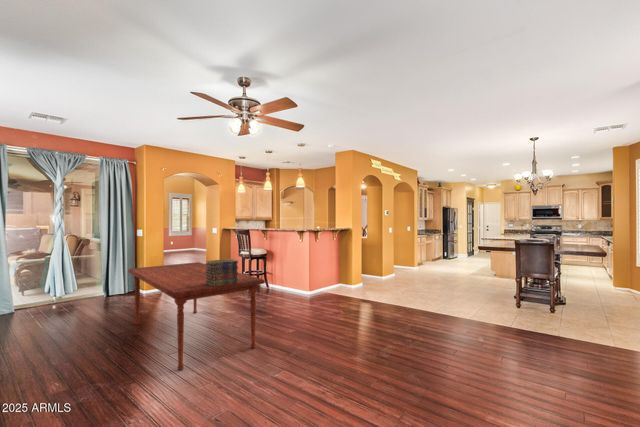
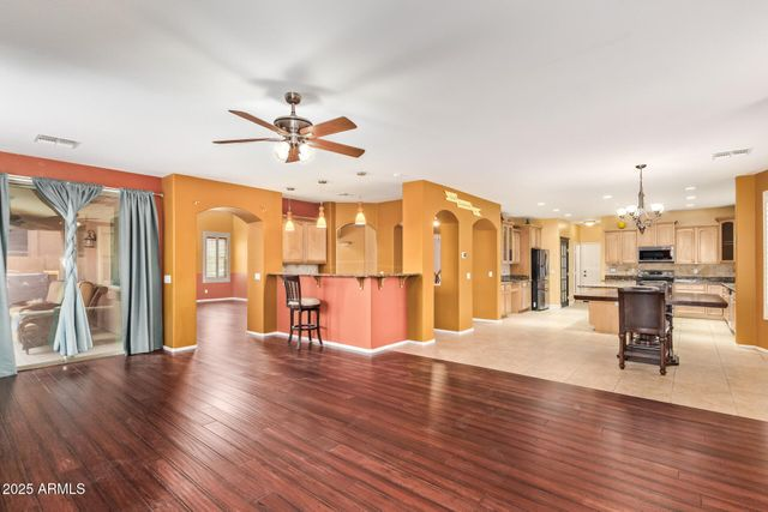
- book stack [204,258,239,287]
- dining table [127,261,266,371]
